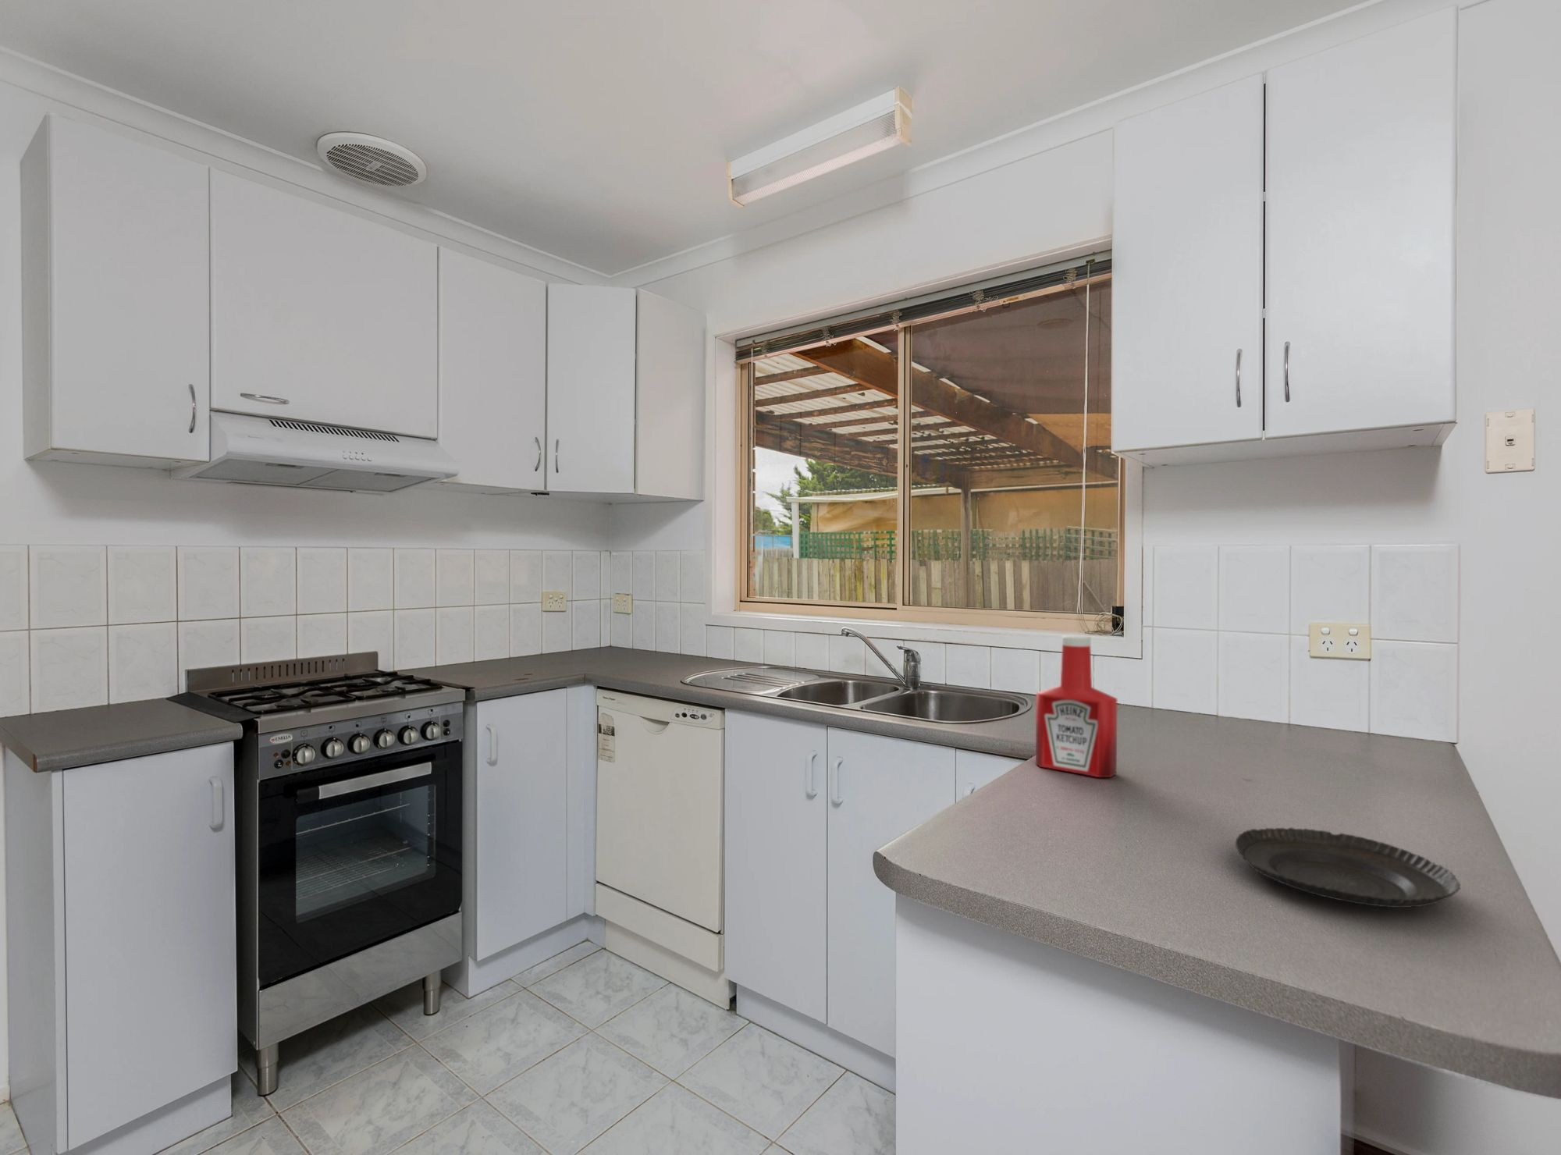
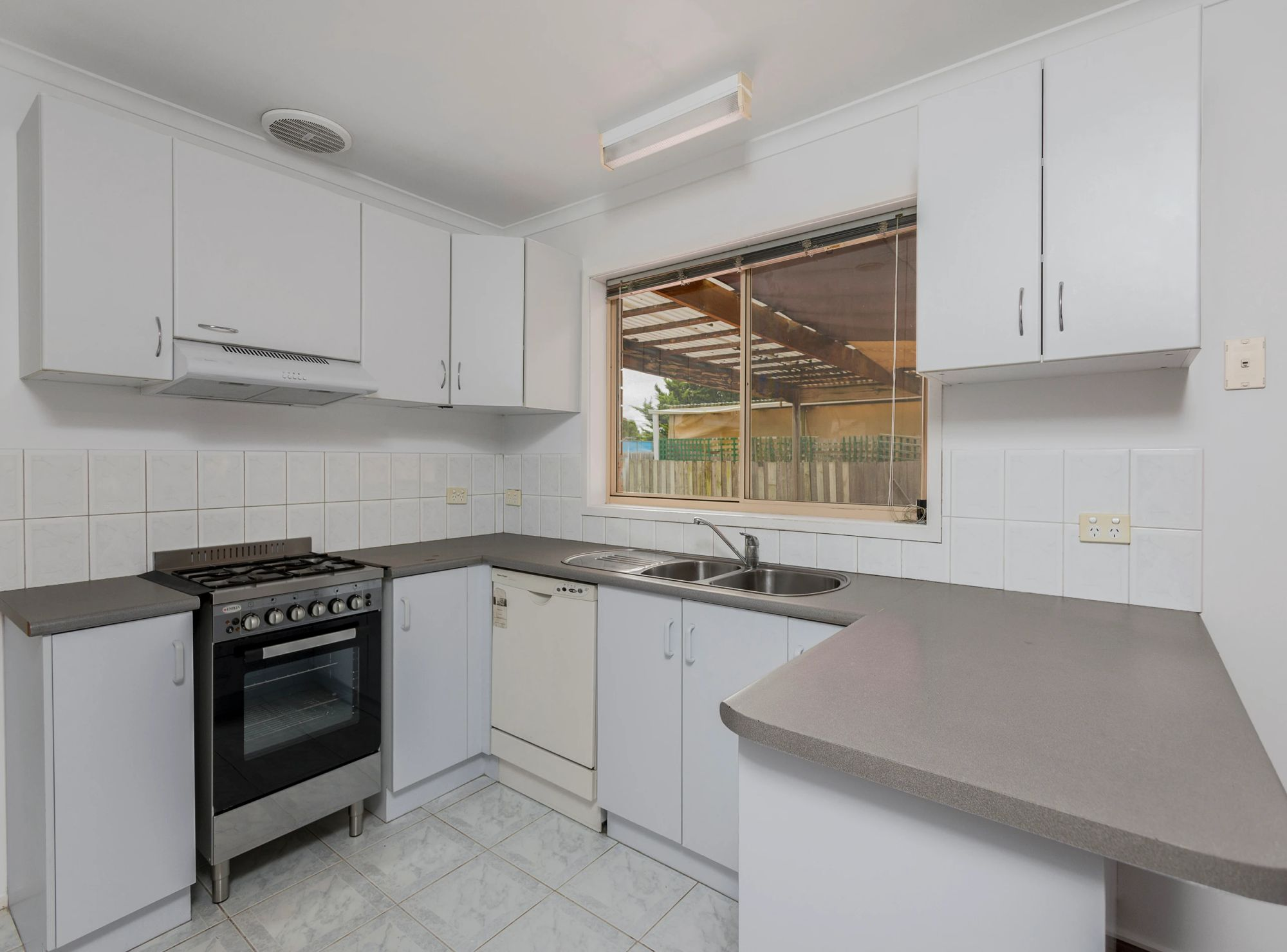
- tart tin [1234,827,1462,909]
- soap bottle [1035,635,1117,778]
